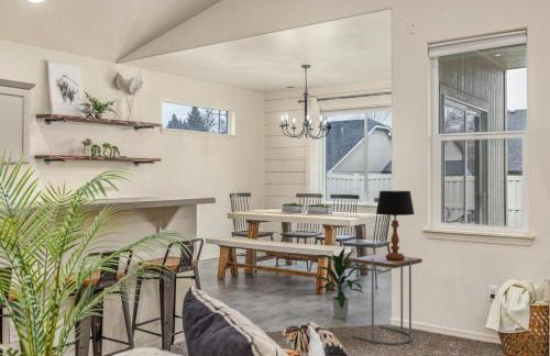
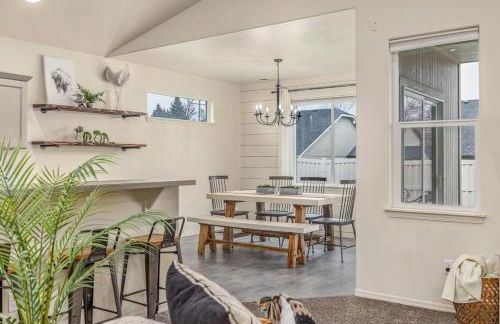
- table lamp [375,190,416,260]
- side table [350,252,424,345]
- indoor plant [312,245,364,320]
